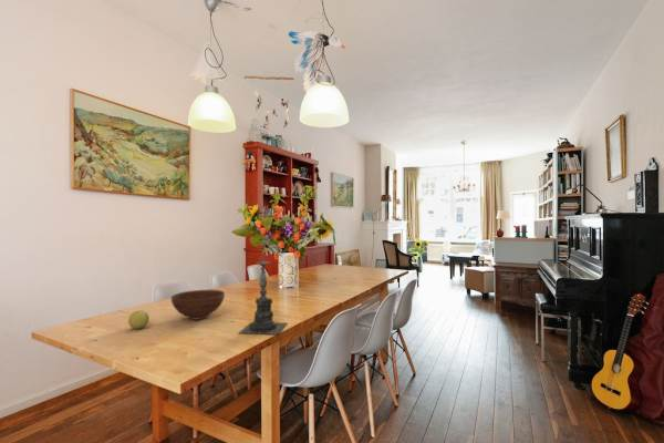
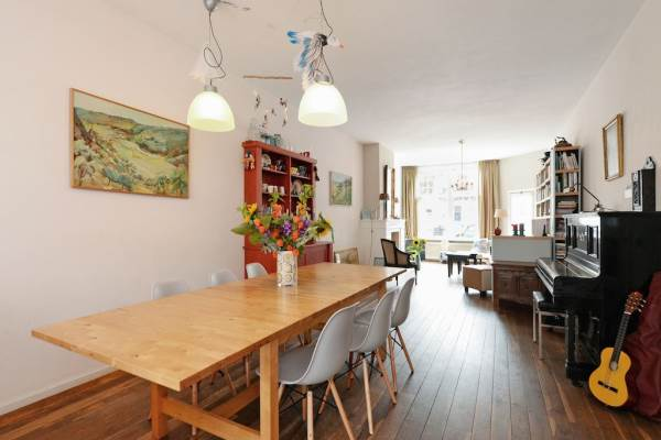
- candle holder [238,250,288,336]
- apple [127,309,151,330]
- bowl [170,289,226,321]
